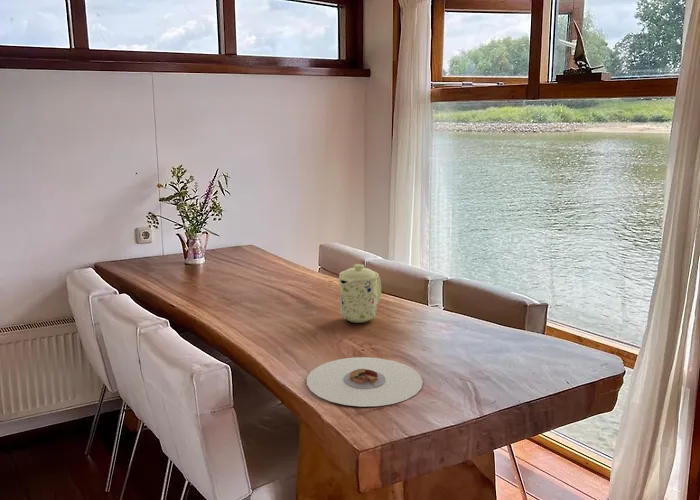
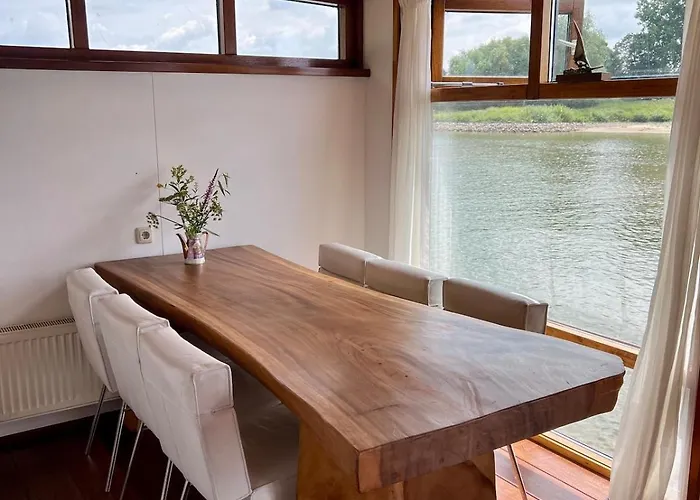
- plate [306,356,424,408]
- mug [337,263,382,324]
